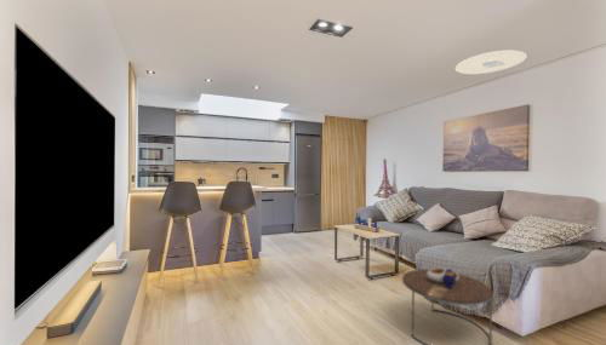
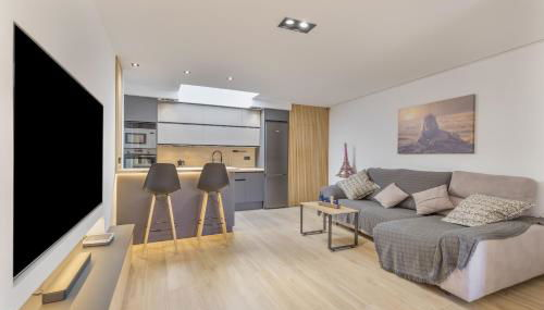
- side table [401,268,493,345]
- ceiling light [454,50,528,75]
